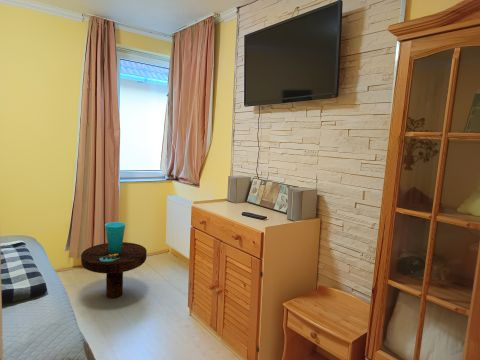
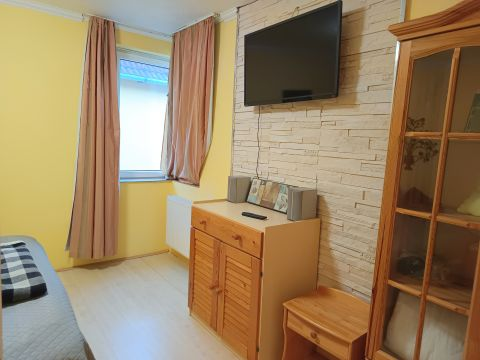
- side table [80,221,148,299]
